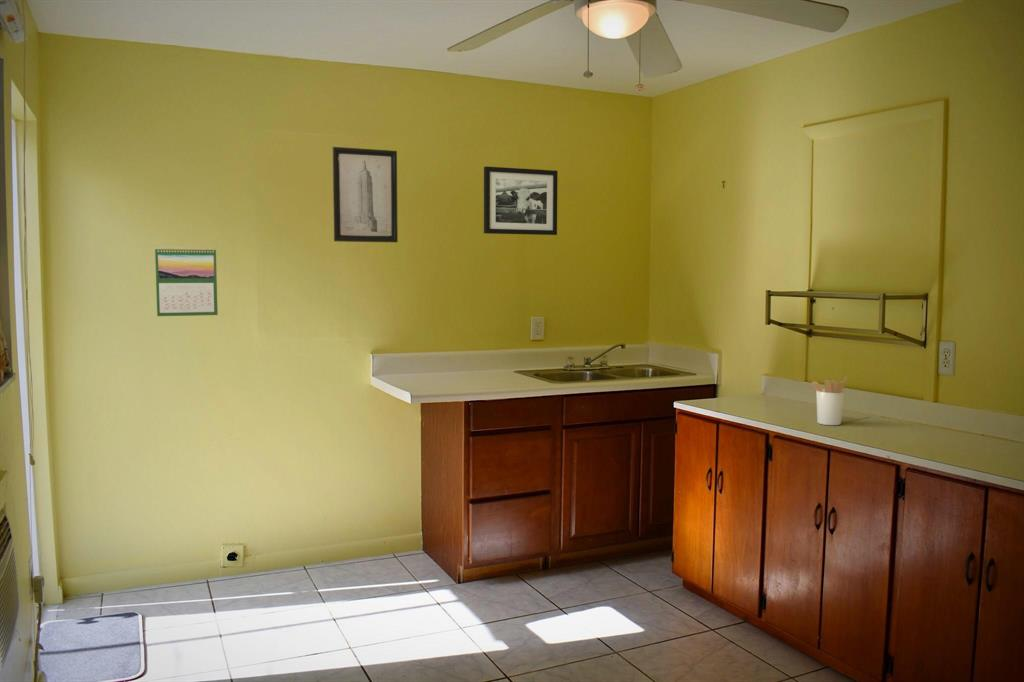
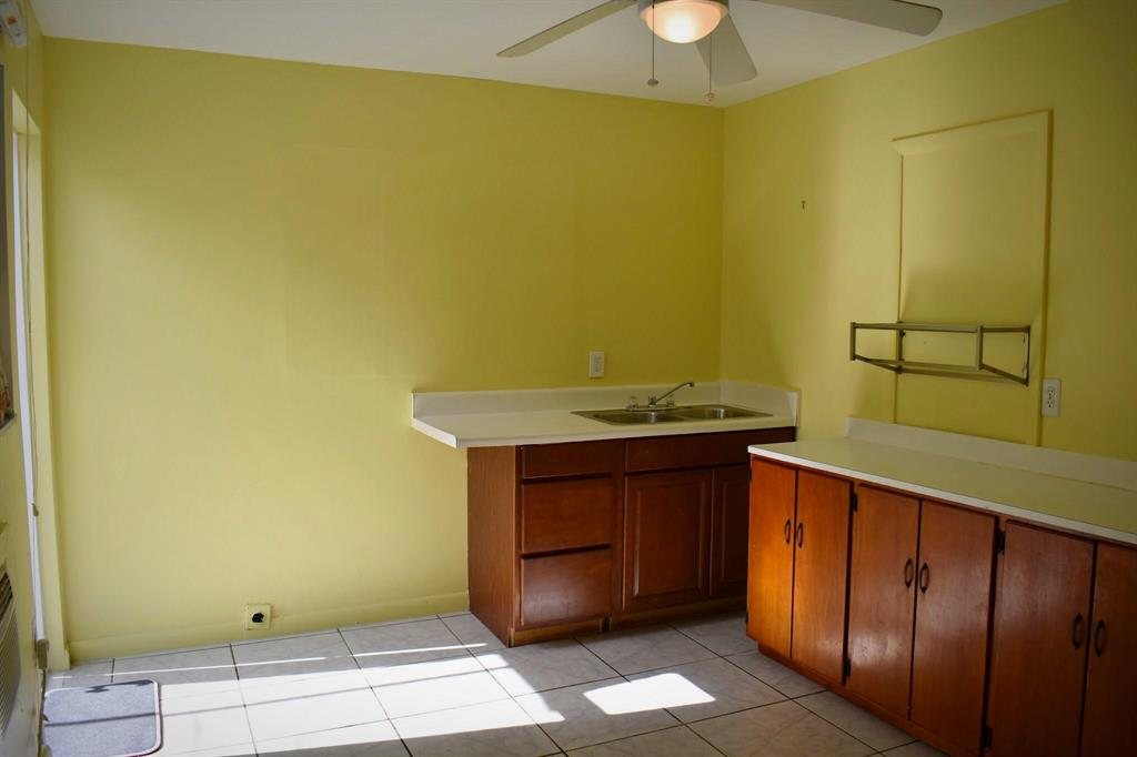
- picture frame [483,165,559,236]
- wall art [332,146,399,243]
- utensil holder [811,375,848,426]
- calendar [154,245,219,317]
